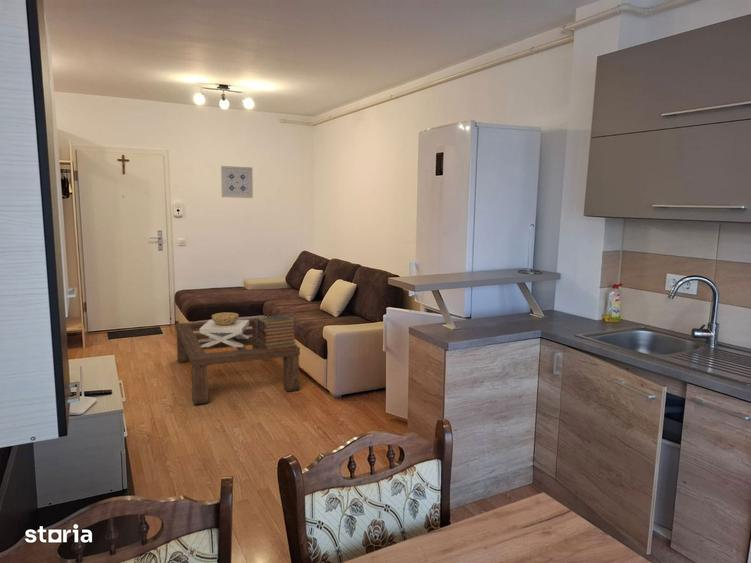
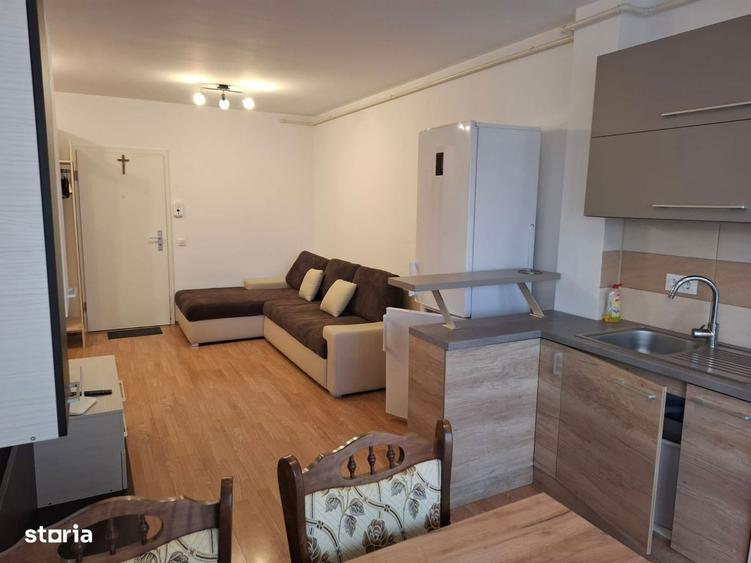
- decorative bowl [199,312,250,348]
- wall art [220,165,254,199]
- book stack [256,314,298,350]
- coffee table [175,317,301,406]
